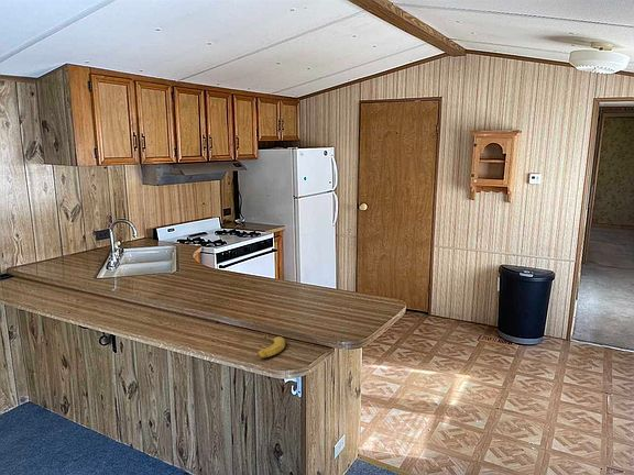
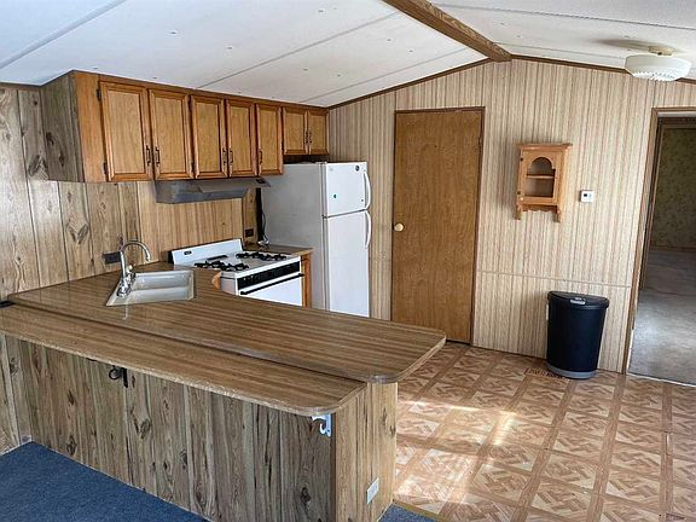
- fruit [255,333,286,358]
